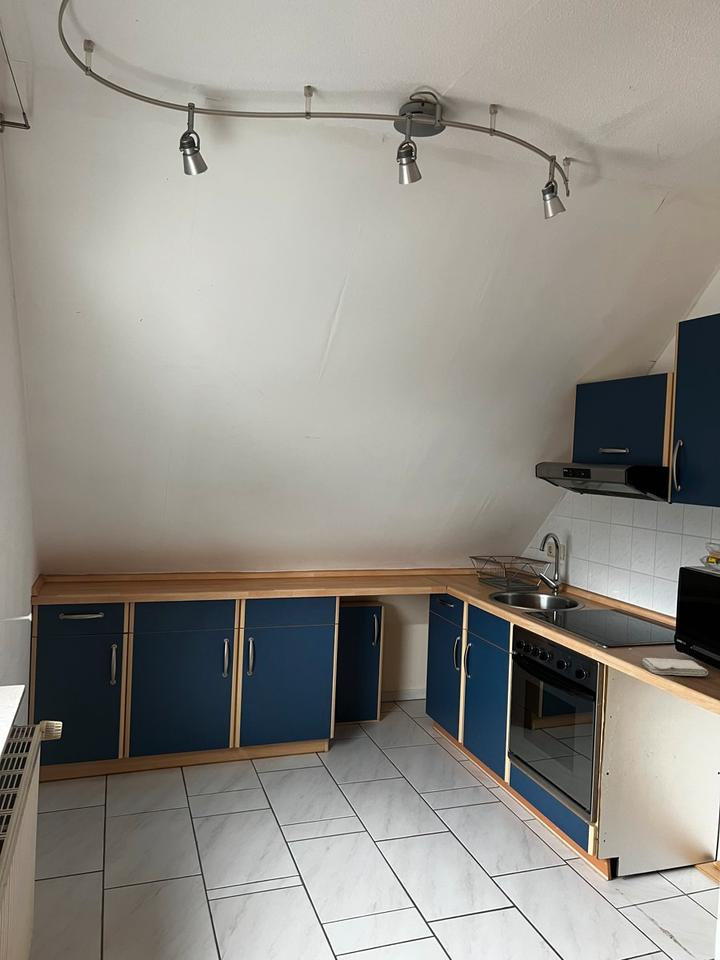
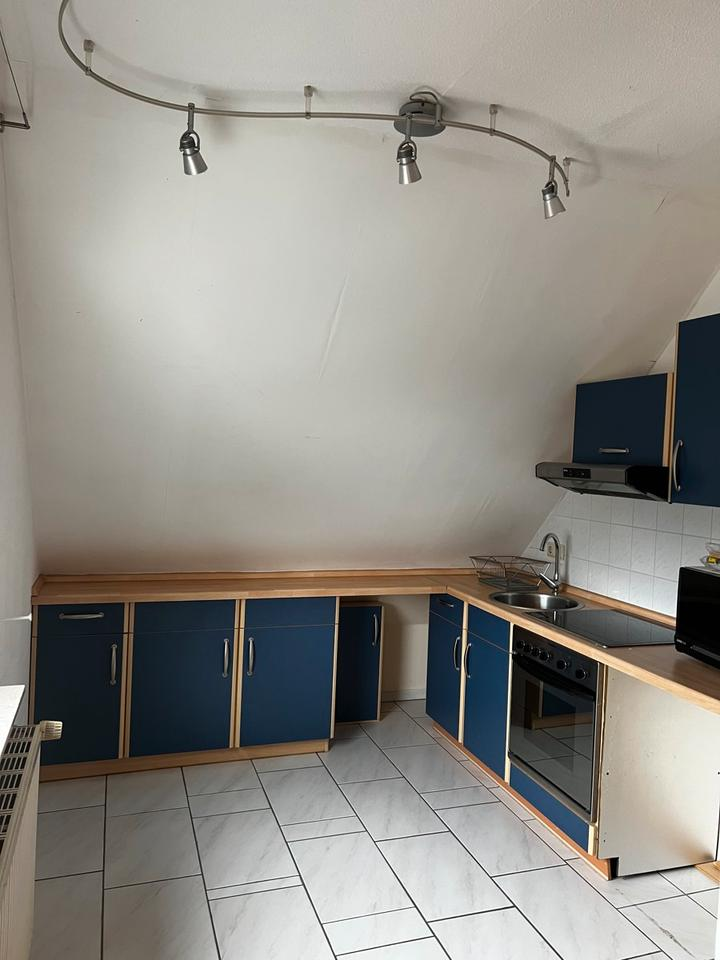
- washcloth [641,657,709,677]
